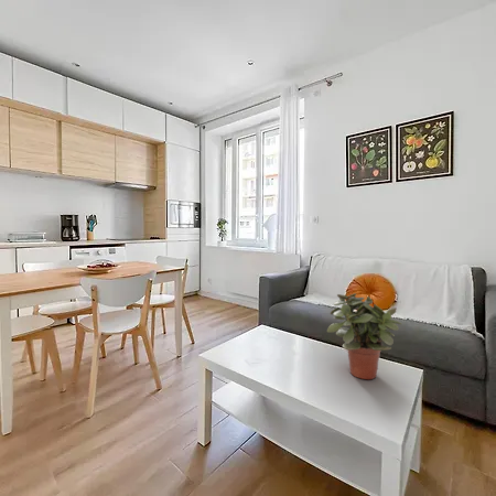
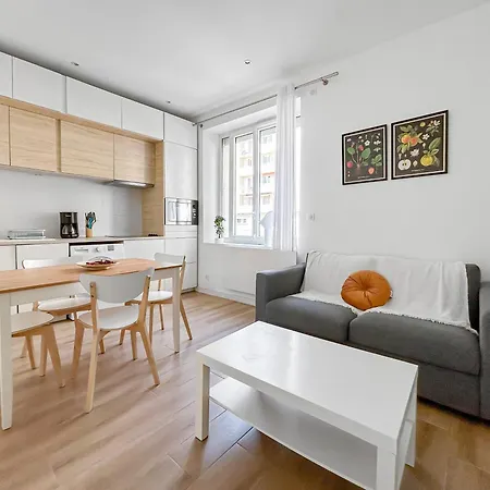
- potted plant [326,292,403,380]
